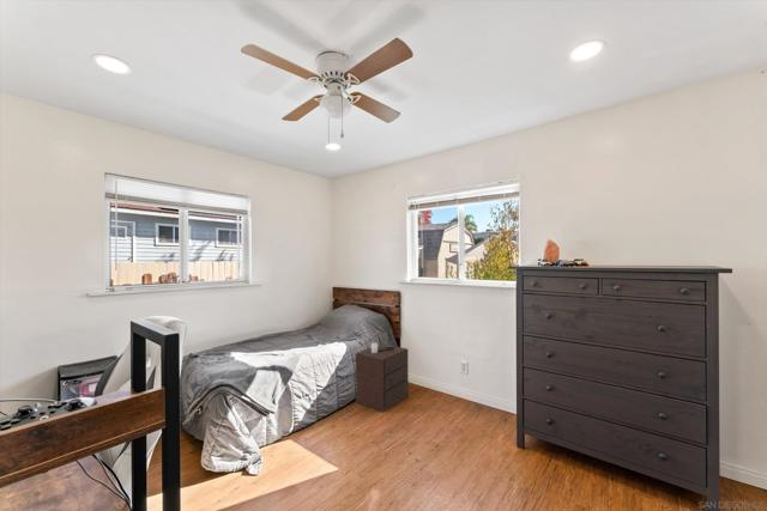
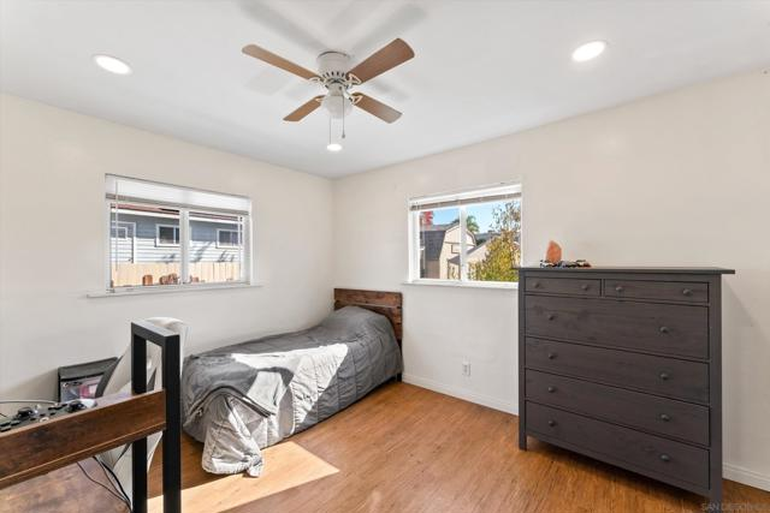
- nightstand [355,341,409,413]
